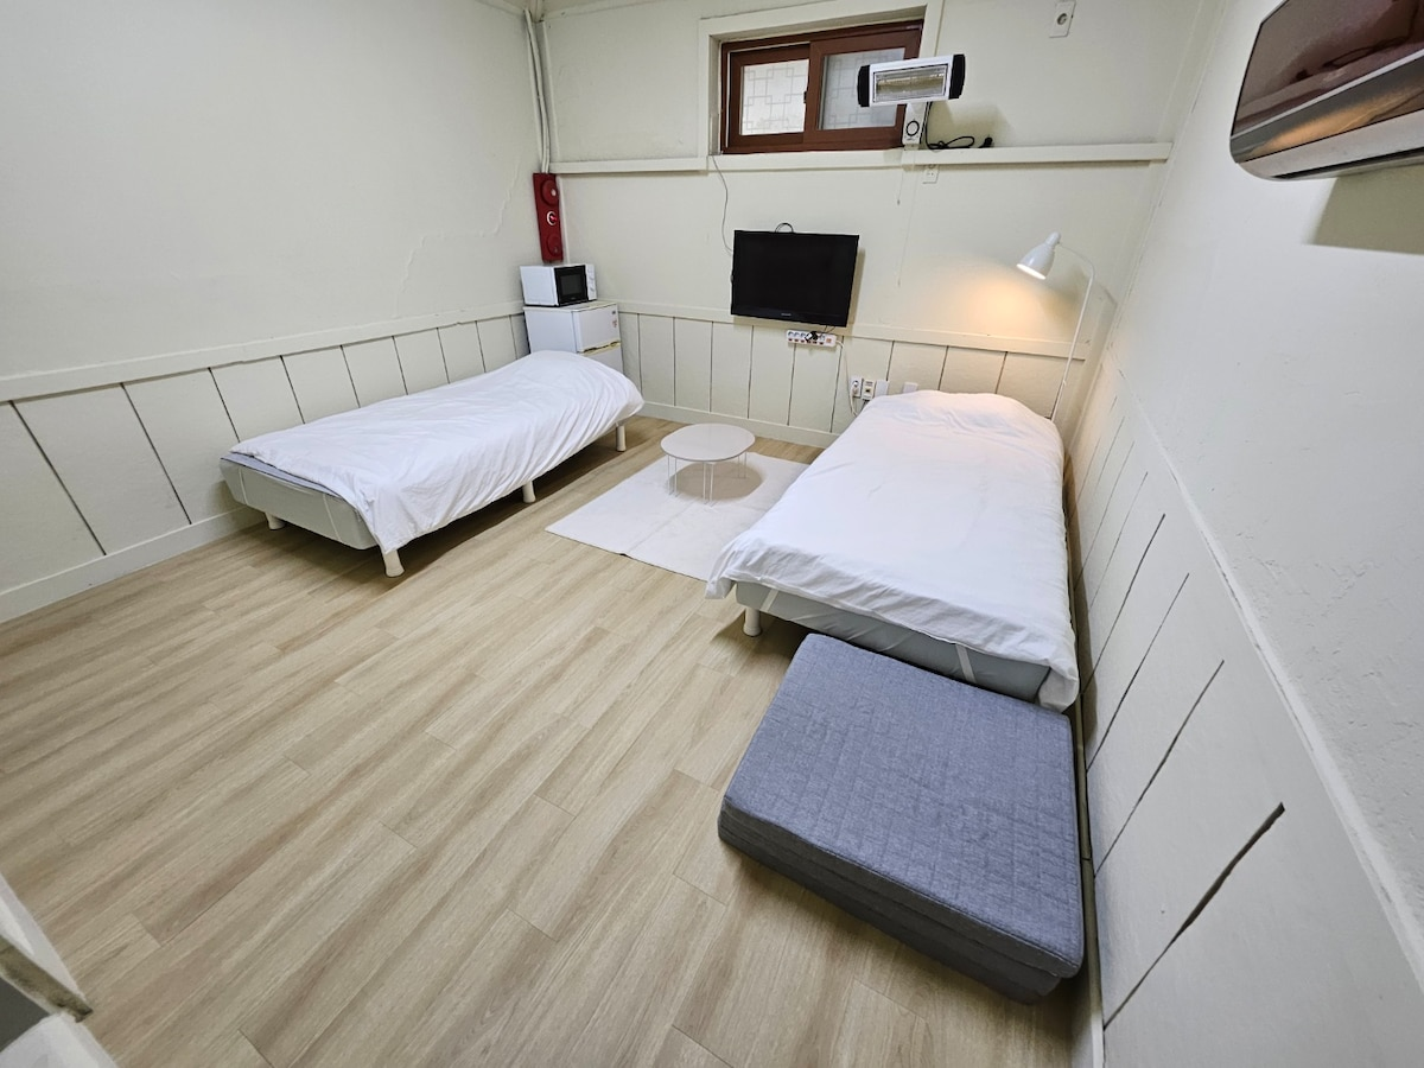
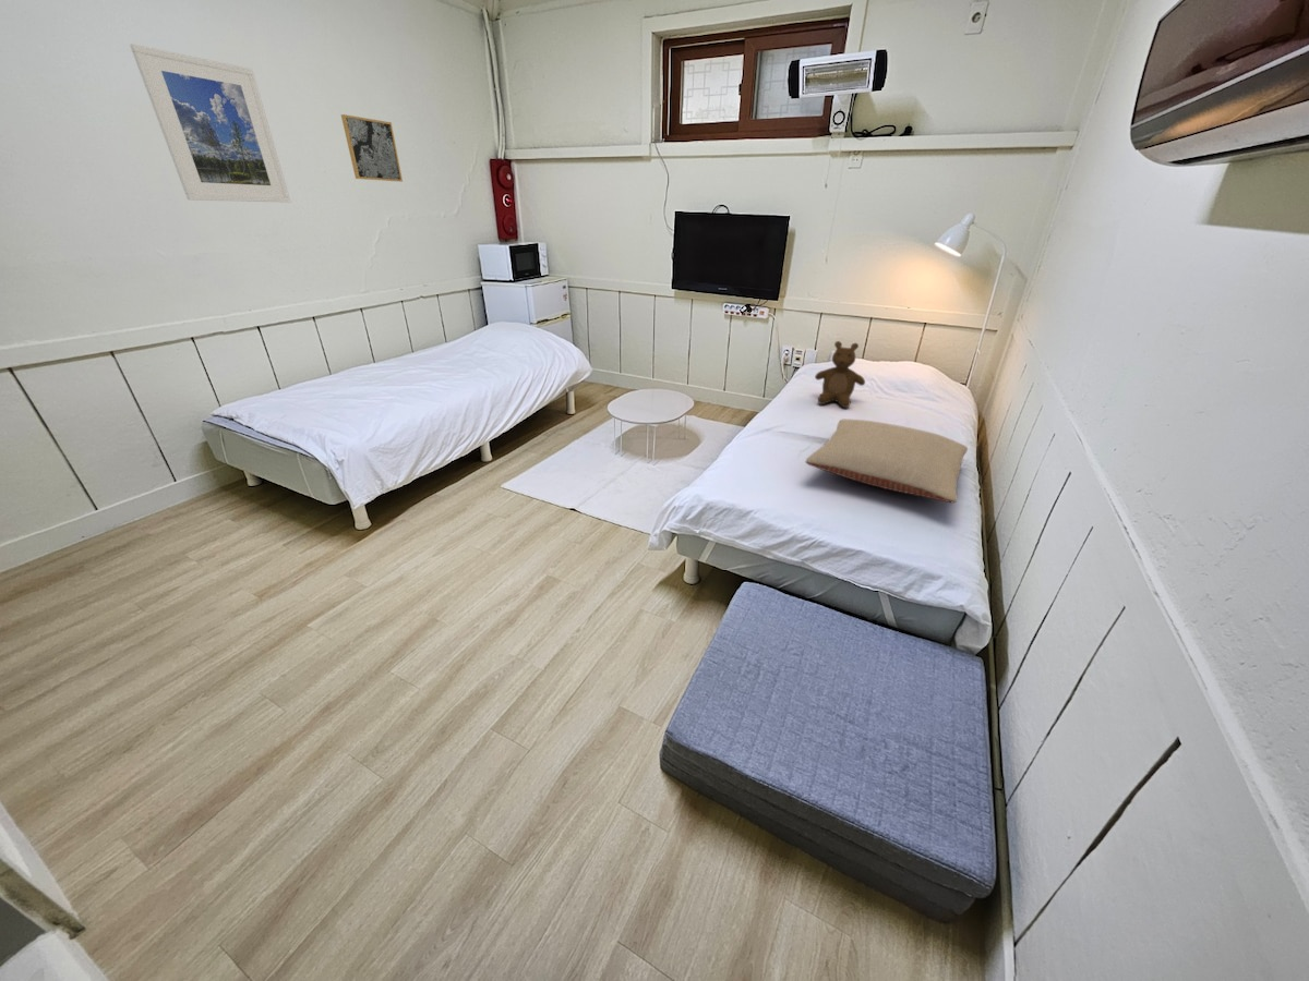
+ teddy bear [814,340,866,409]
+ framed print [129,43,291,204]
+ pillow [805,419,969,504]
+ wall art [340,113,404,183]
